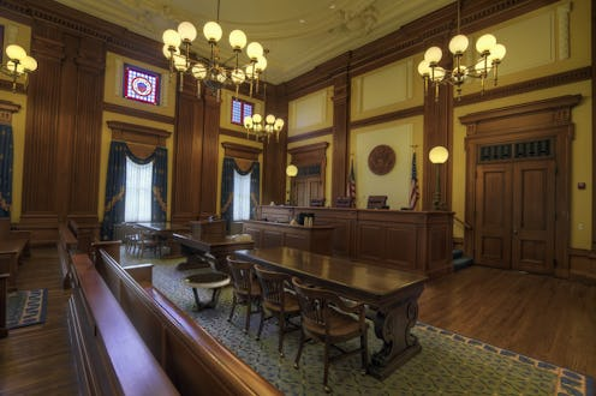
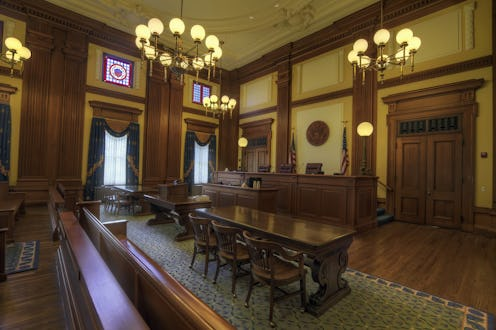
- side table [181,271,231,313]
